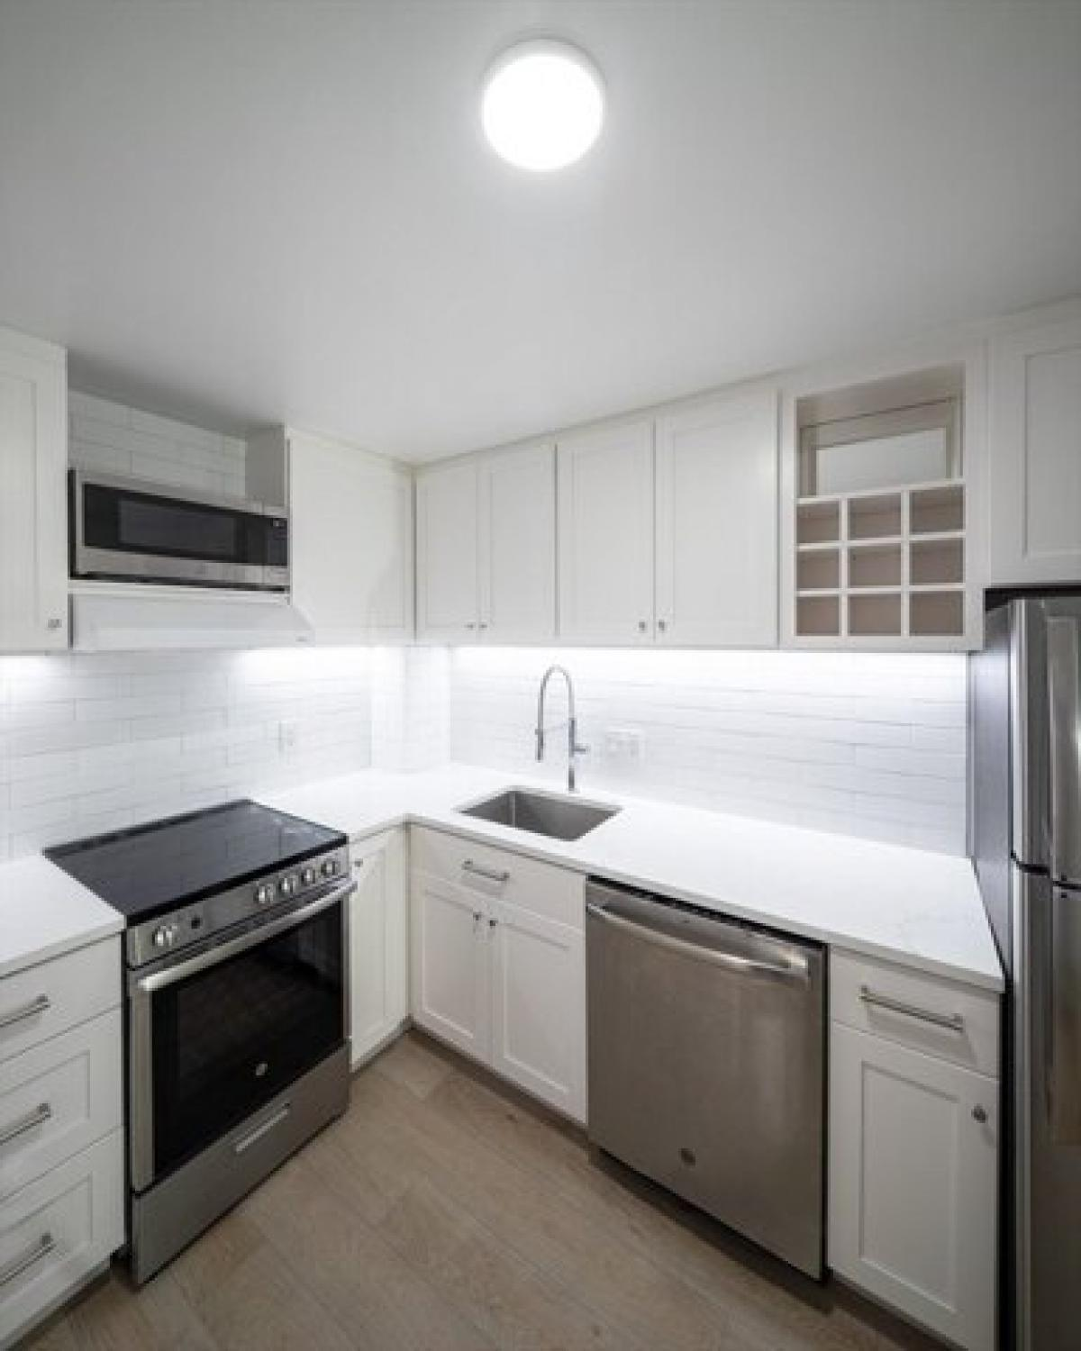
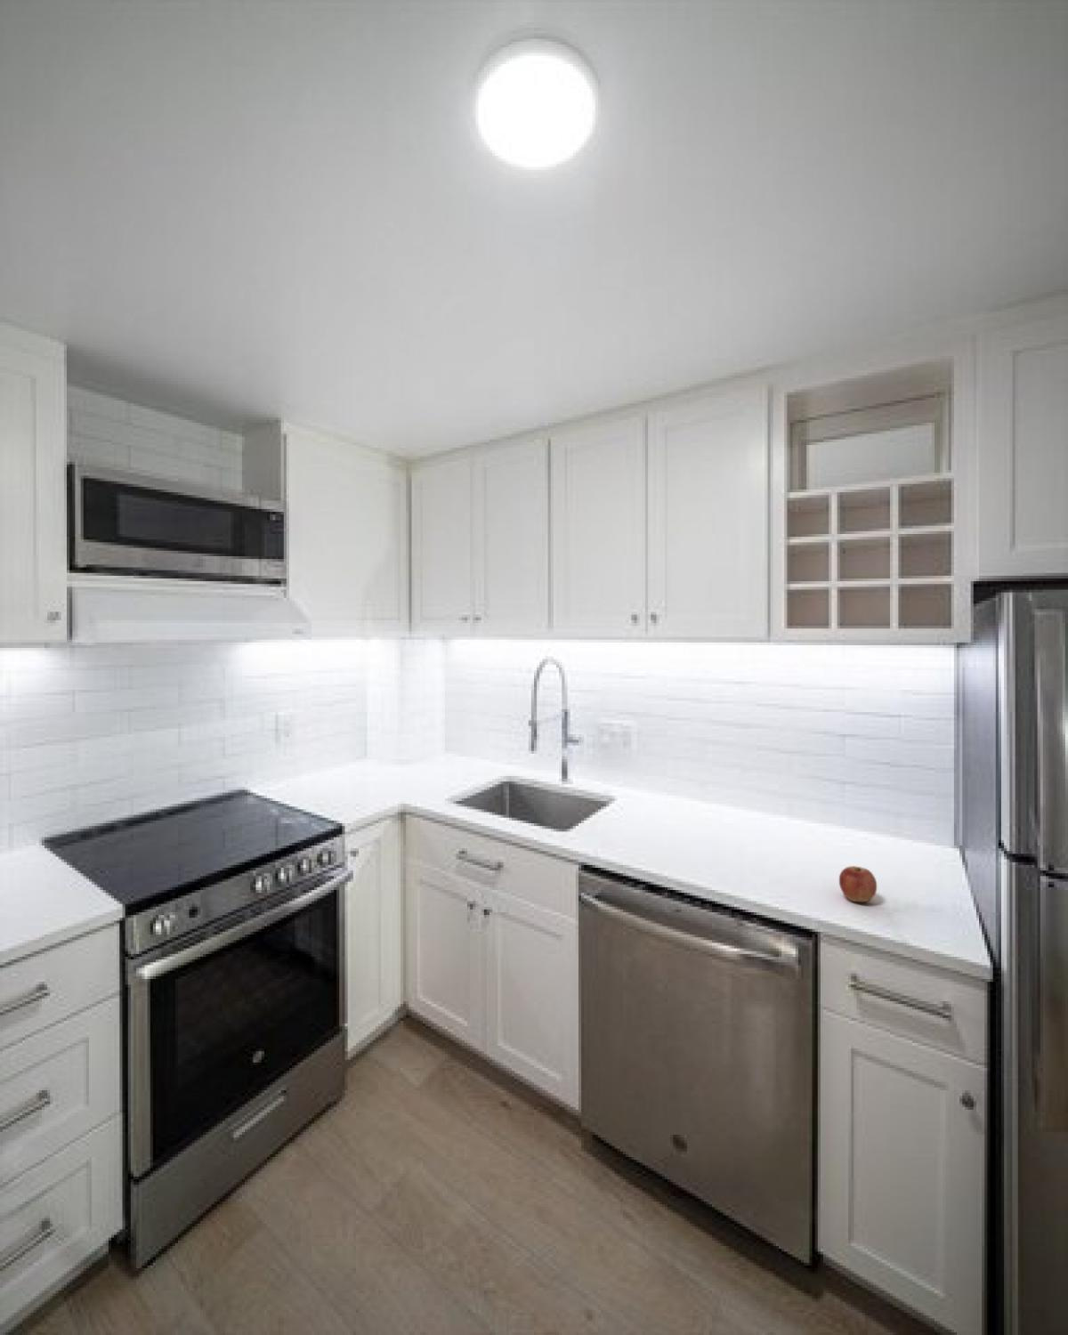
+ apple [838,865,877,902]
